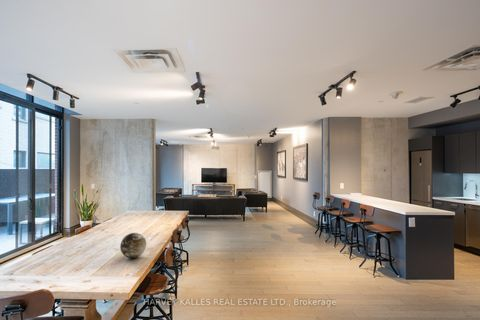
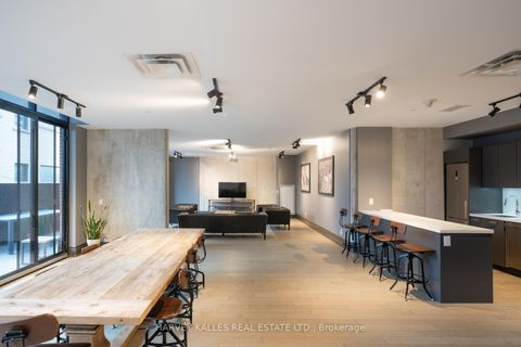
- decorative orb [119,232,147,259]
